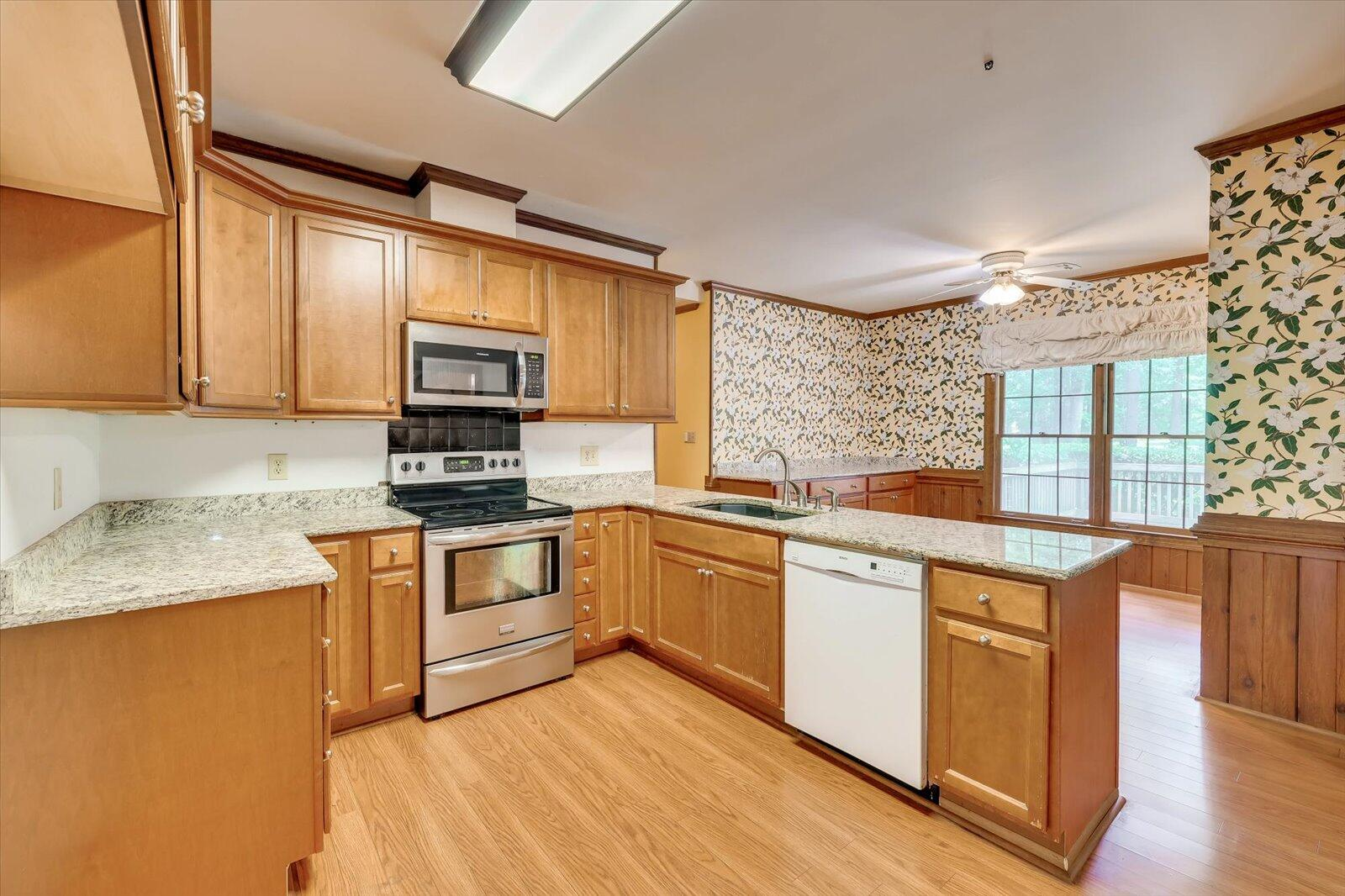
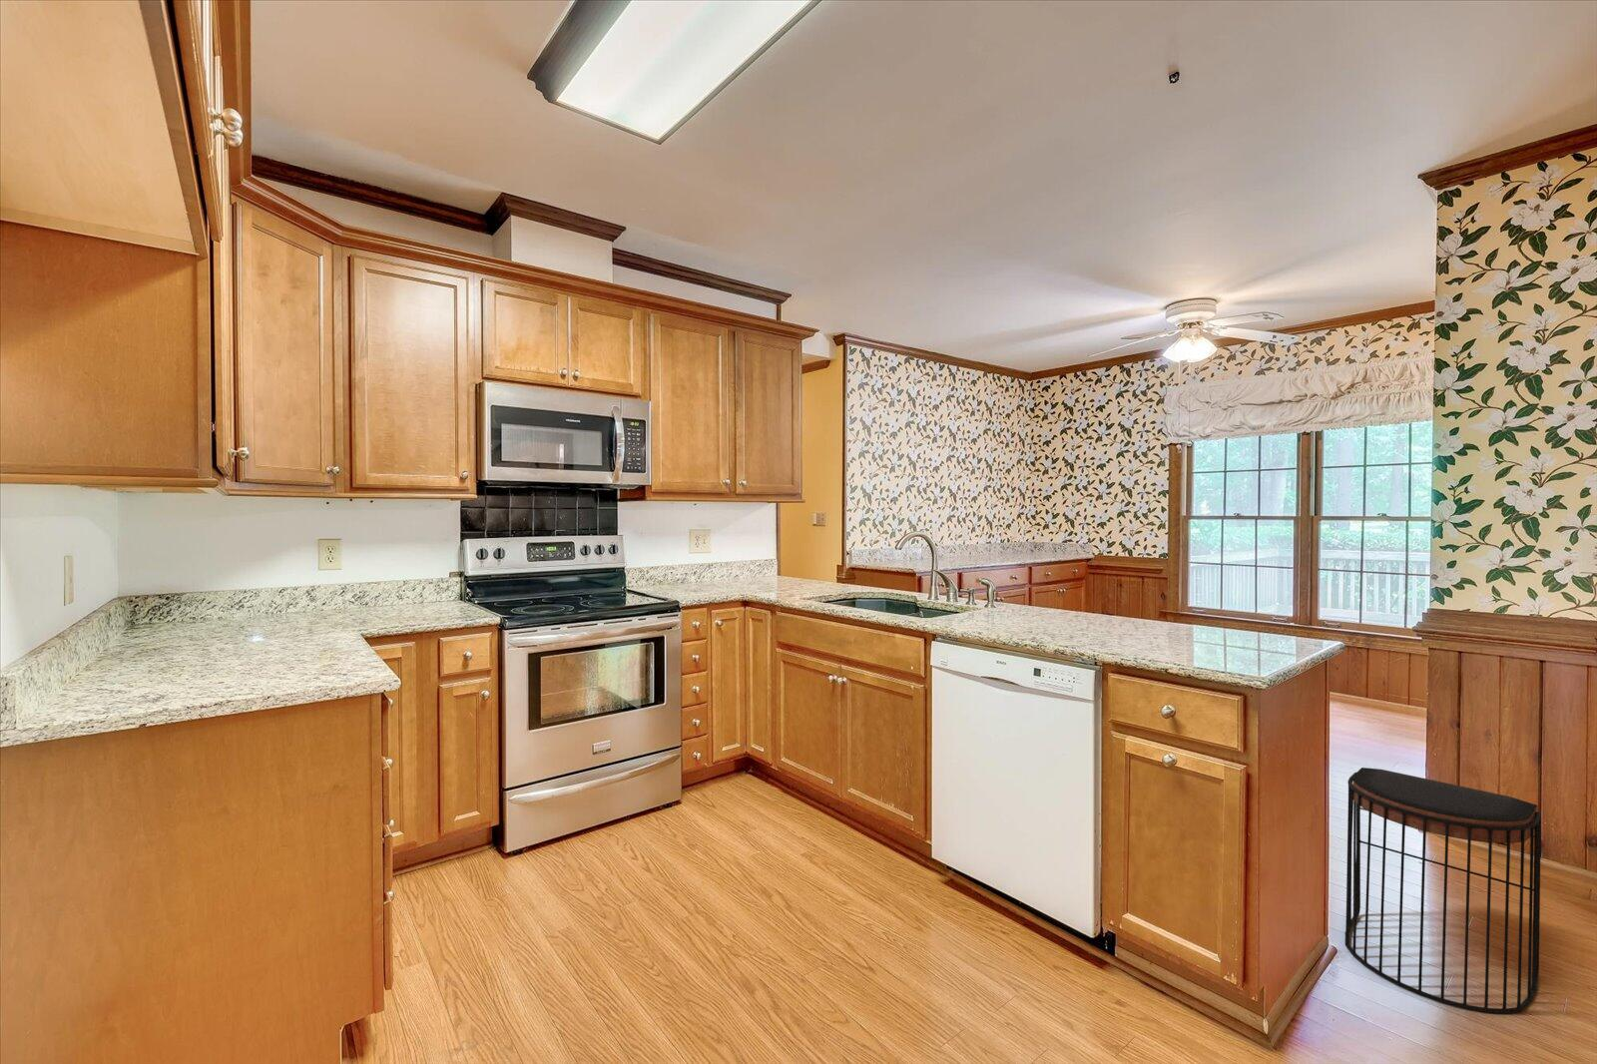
+ stool [1344,767,1542,1014]
